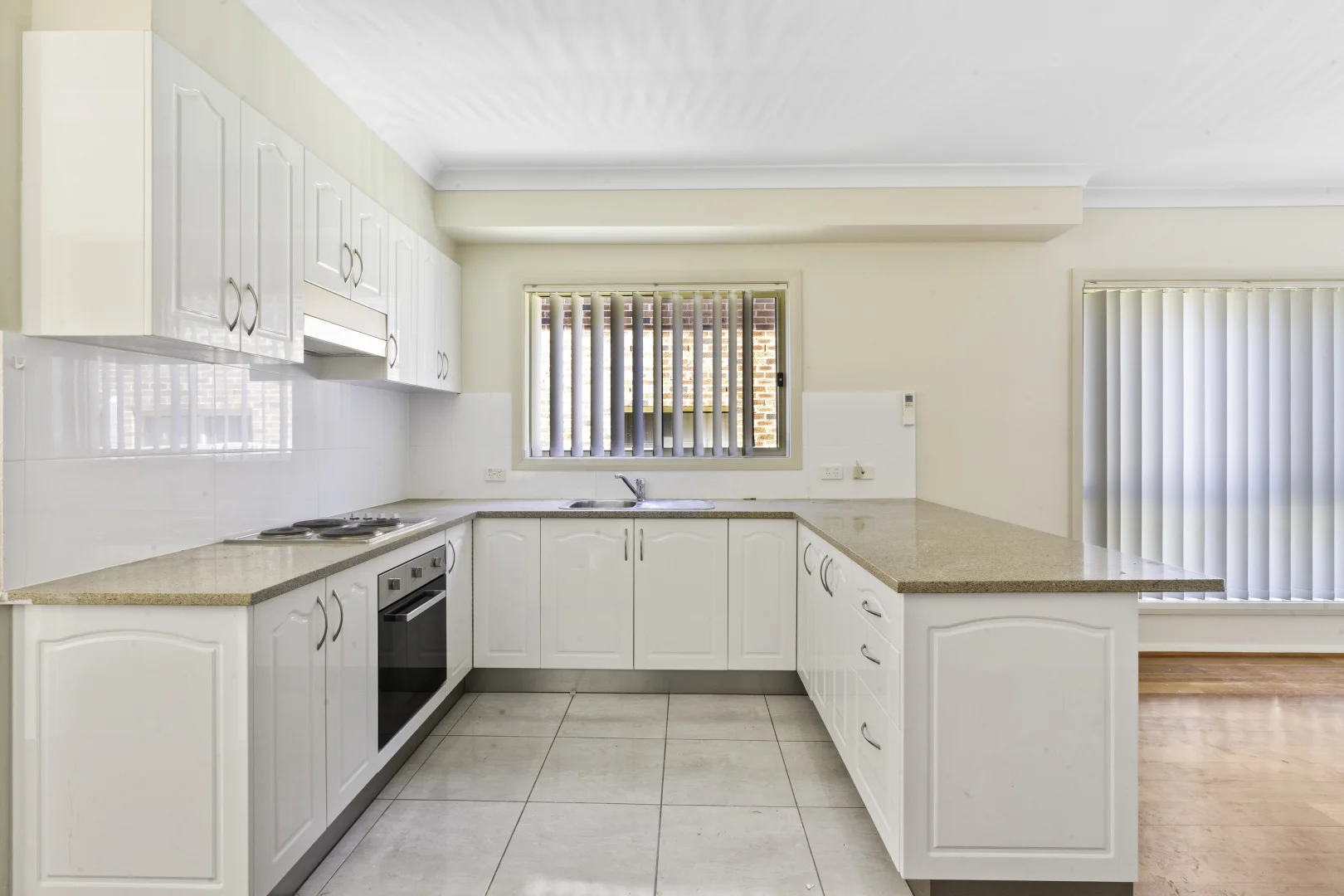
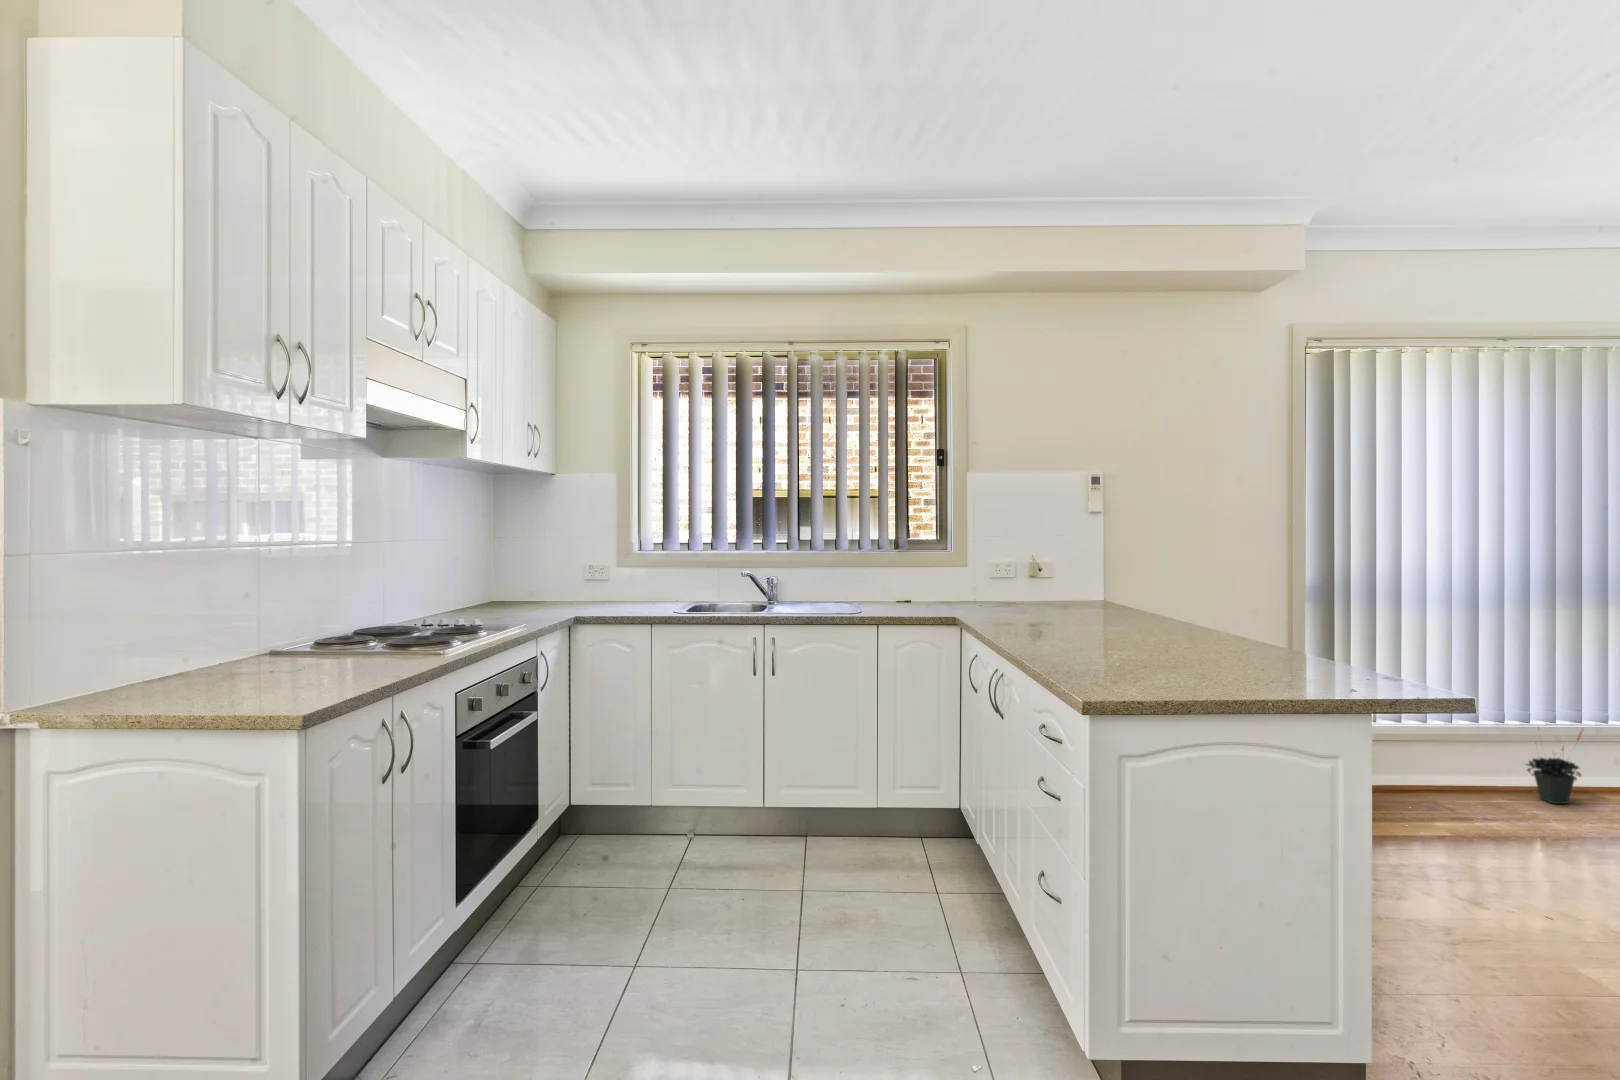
+ potted plant [1524,724,1584,805]
